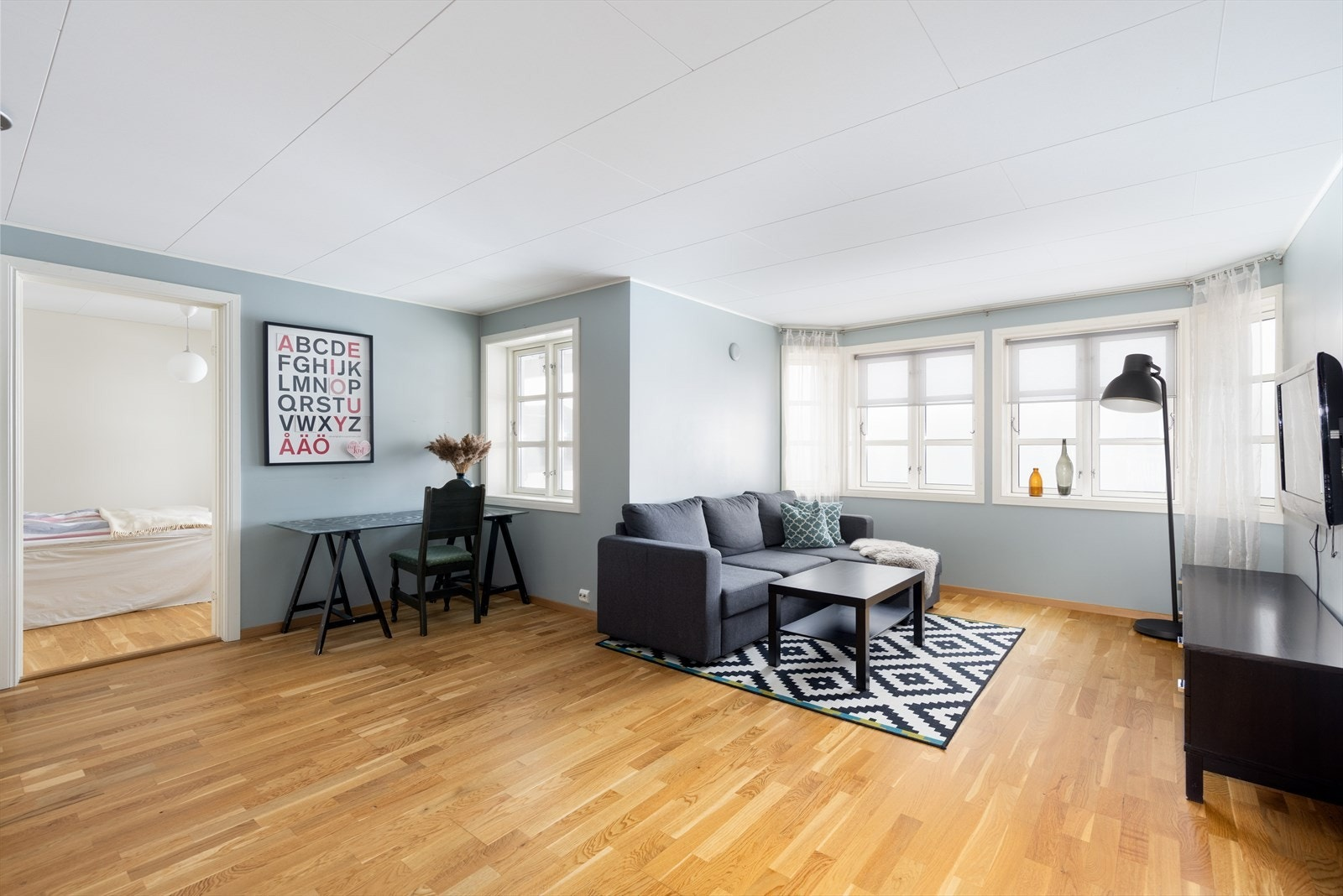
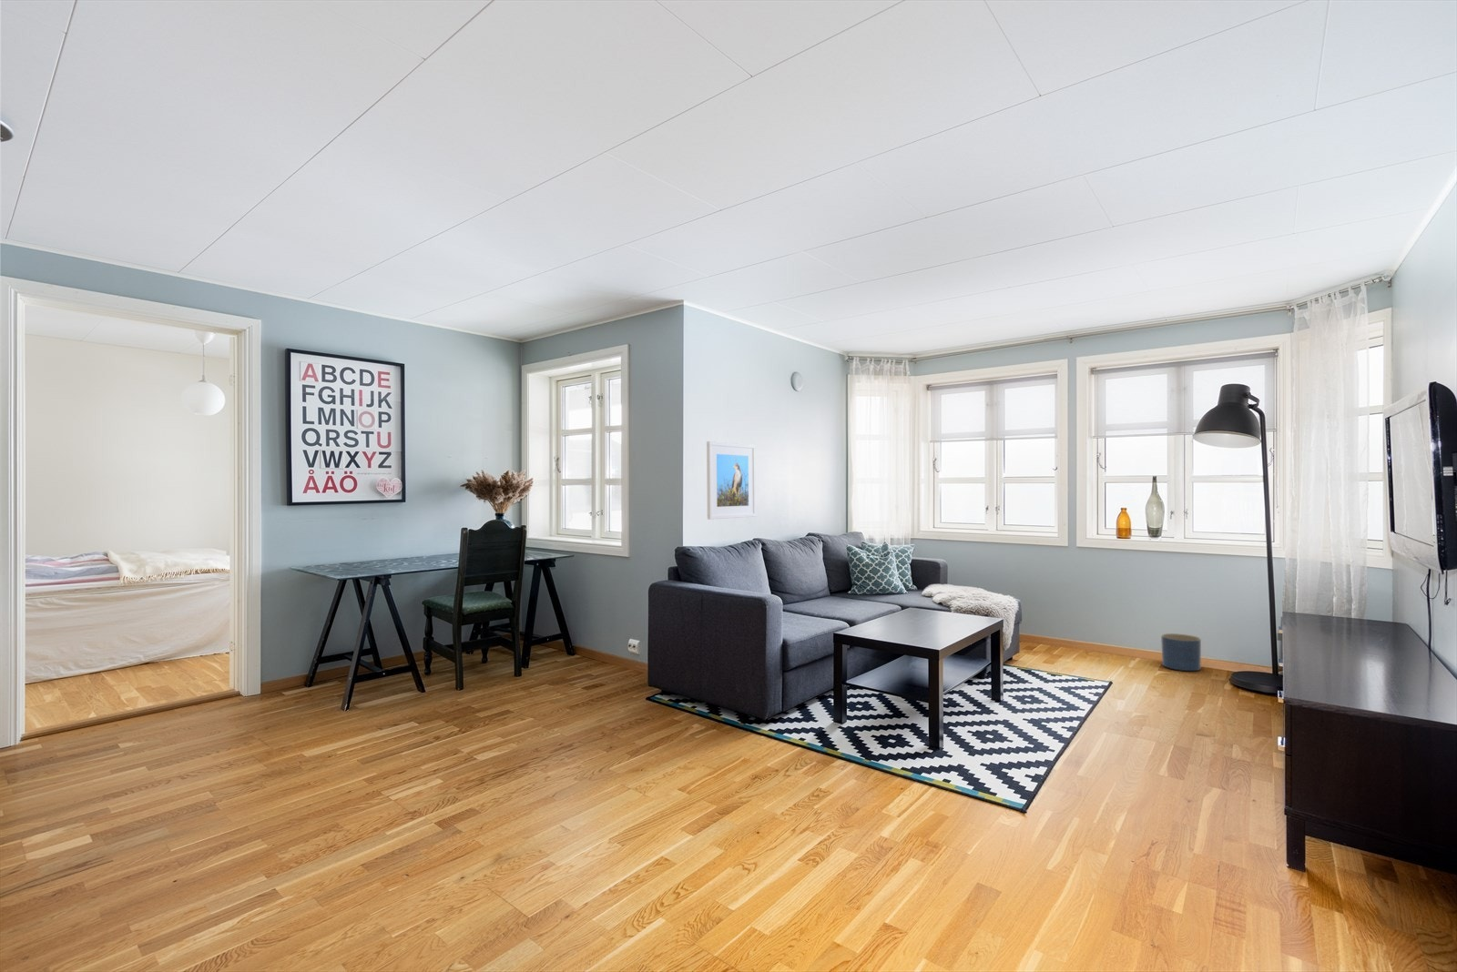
+ planter [1160,632,1202,672]
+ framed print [706,440,757,521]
